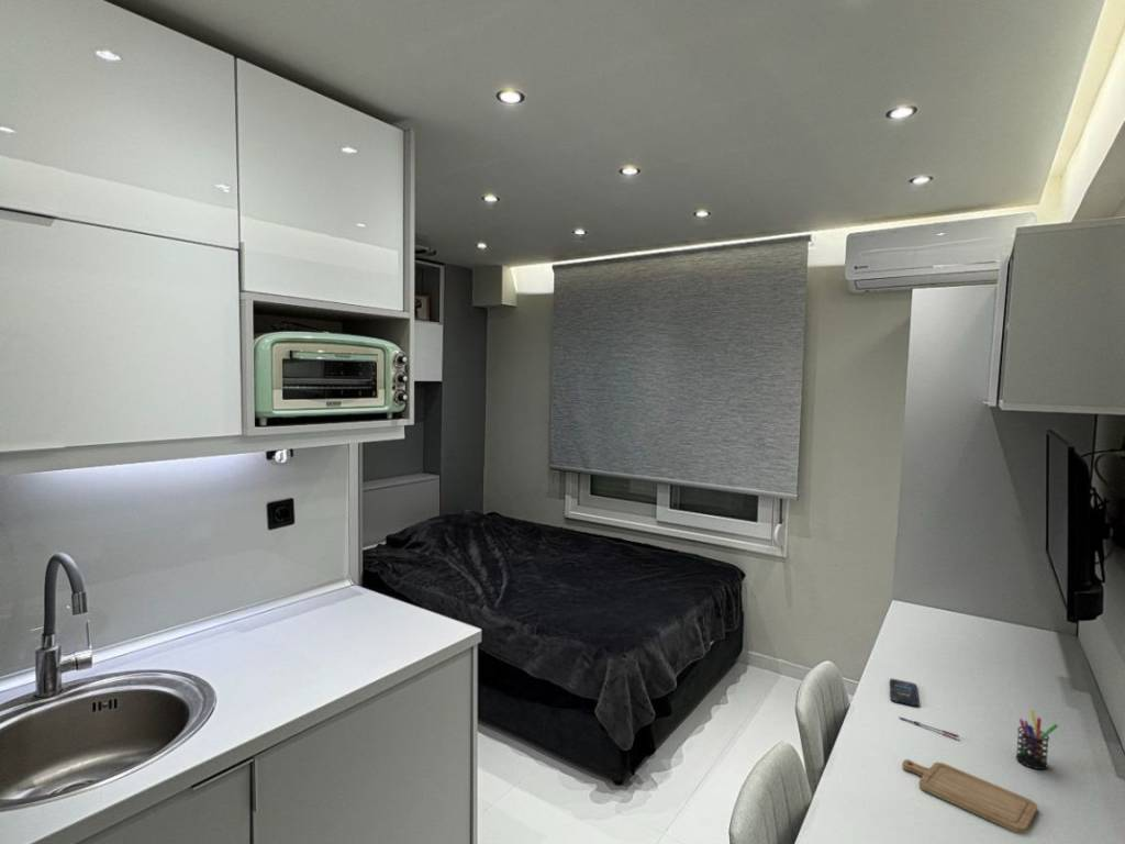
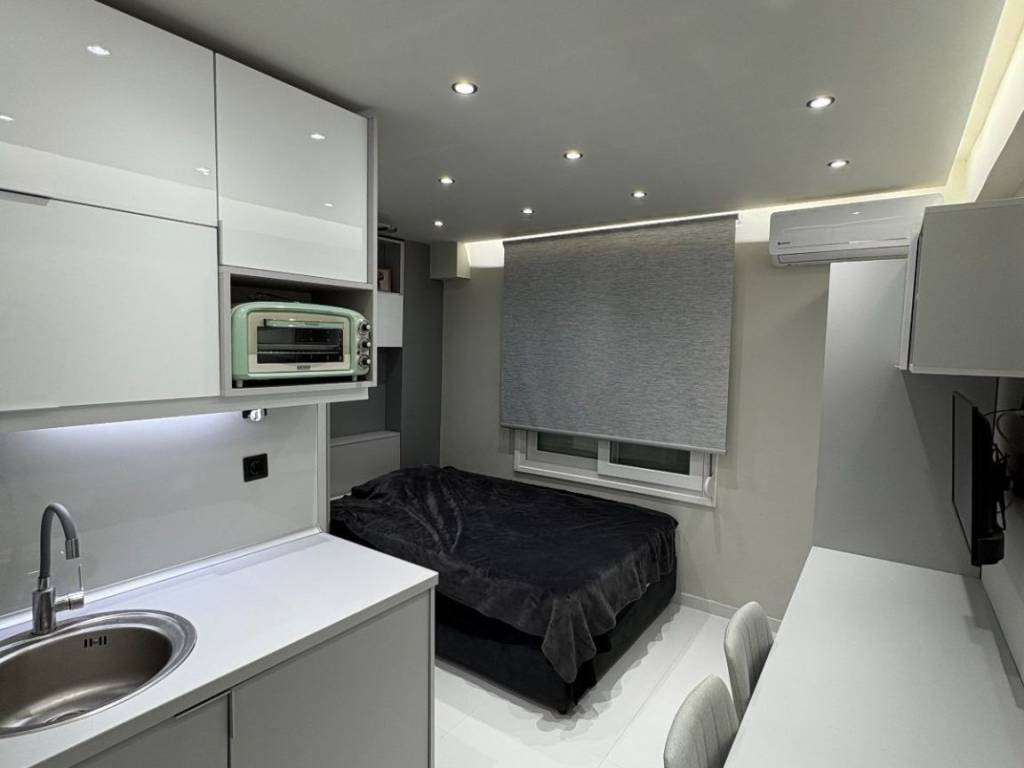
- pen holder [1015,709,1059,770]
- chopping board [901,758,1038,834]
- pen [898,715,960,738]
- smartphone [889,678,921,707]
